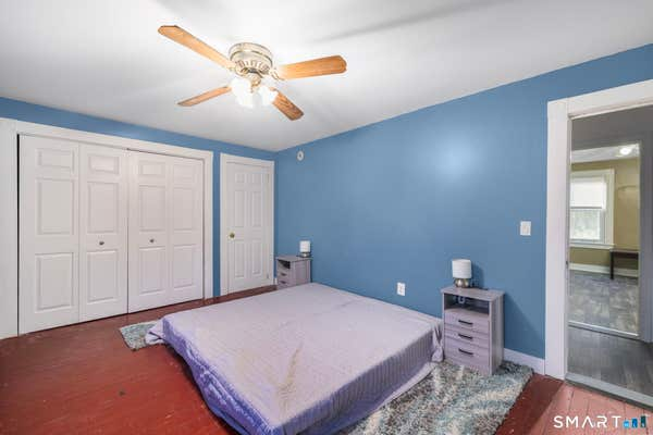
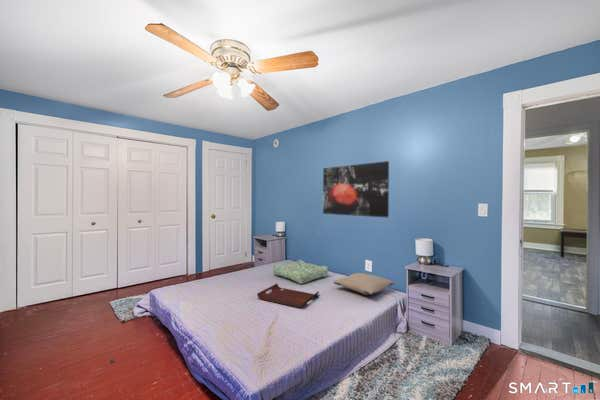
+ seat cushion [272,259,329,285]
+ wall art [322,160,390,218]
+ serving tray [256,283,320,308]
+ pillow [332,272,395,296]
